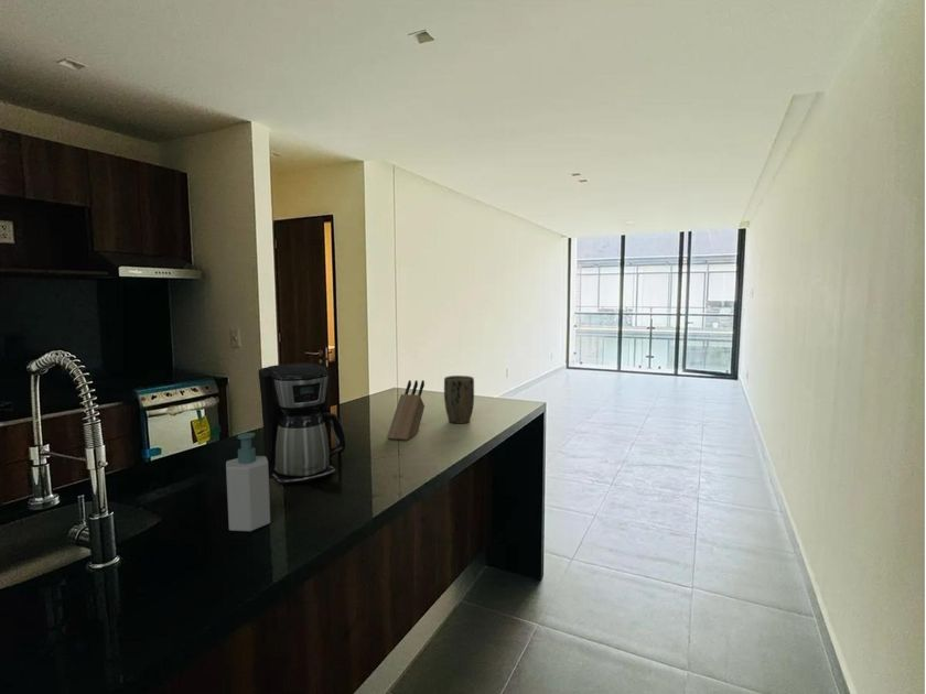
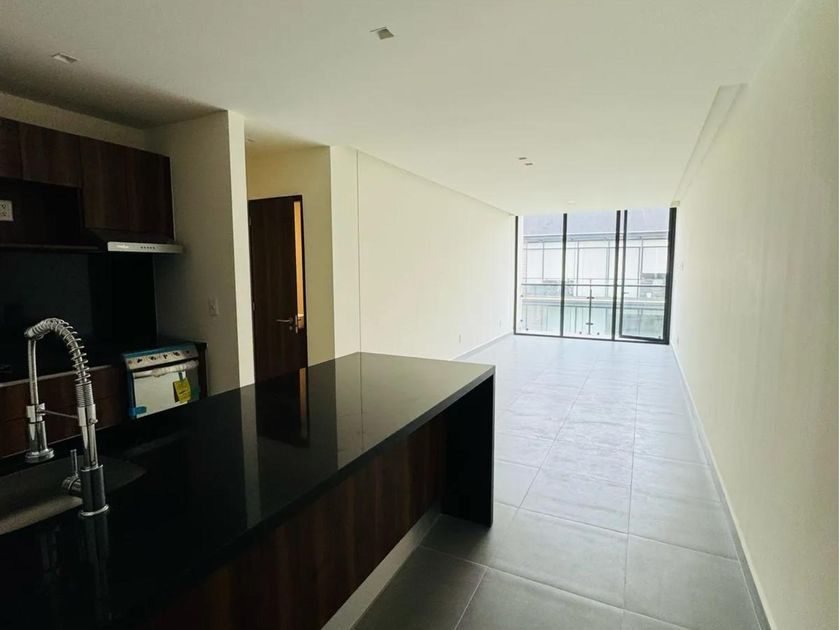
- knife block [386,379,426,442]
- soap bottle [225,432,271,532]
- plant pot [443,375,475,425]
- coffee maker [257,361,347,486]
